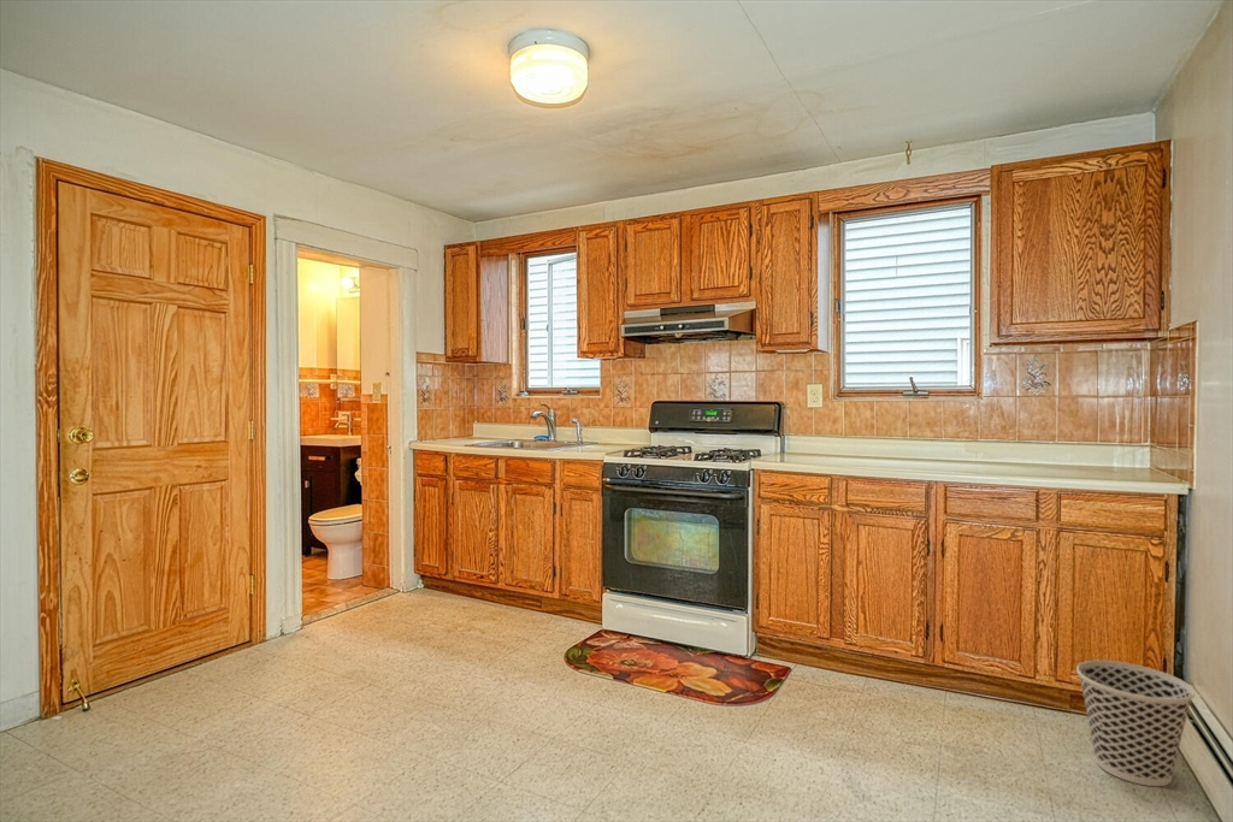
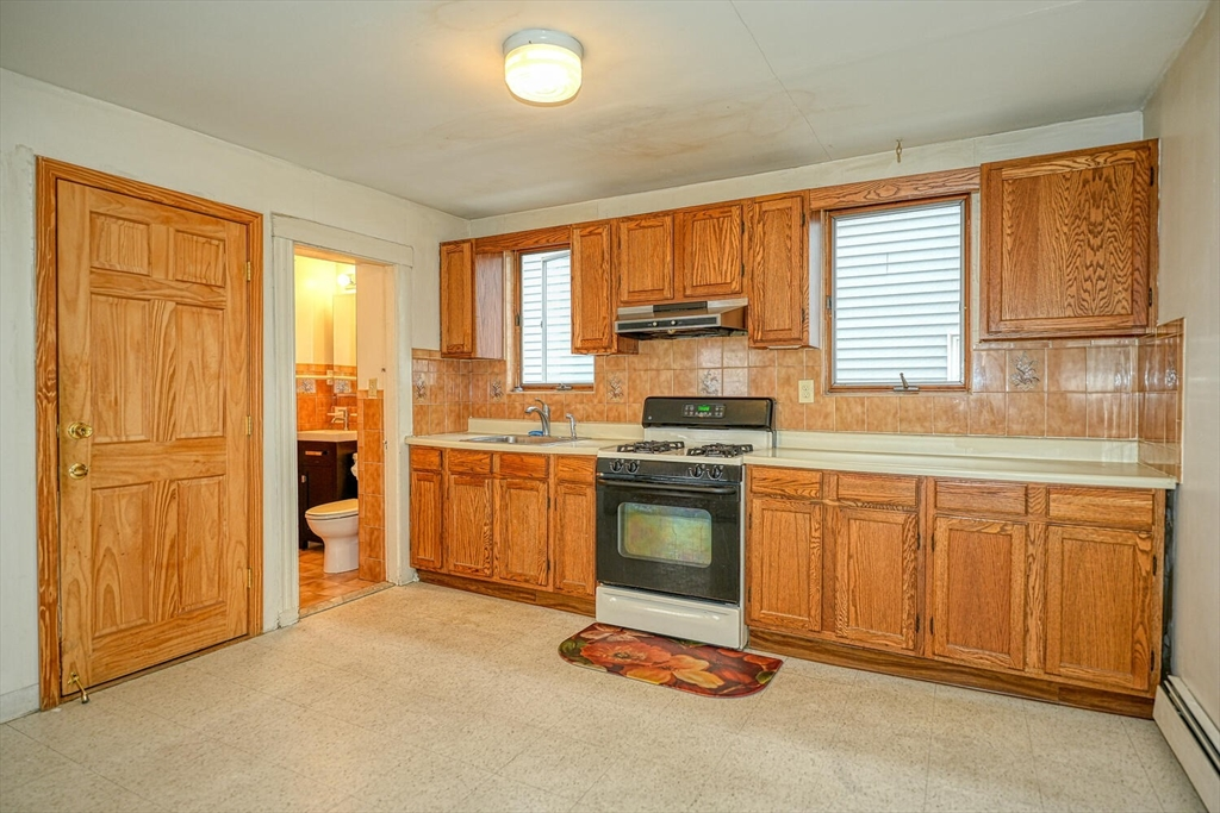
- wastebasket [1075,660,1196,787]
